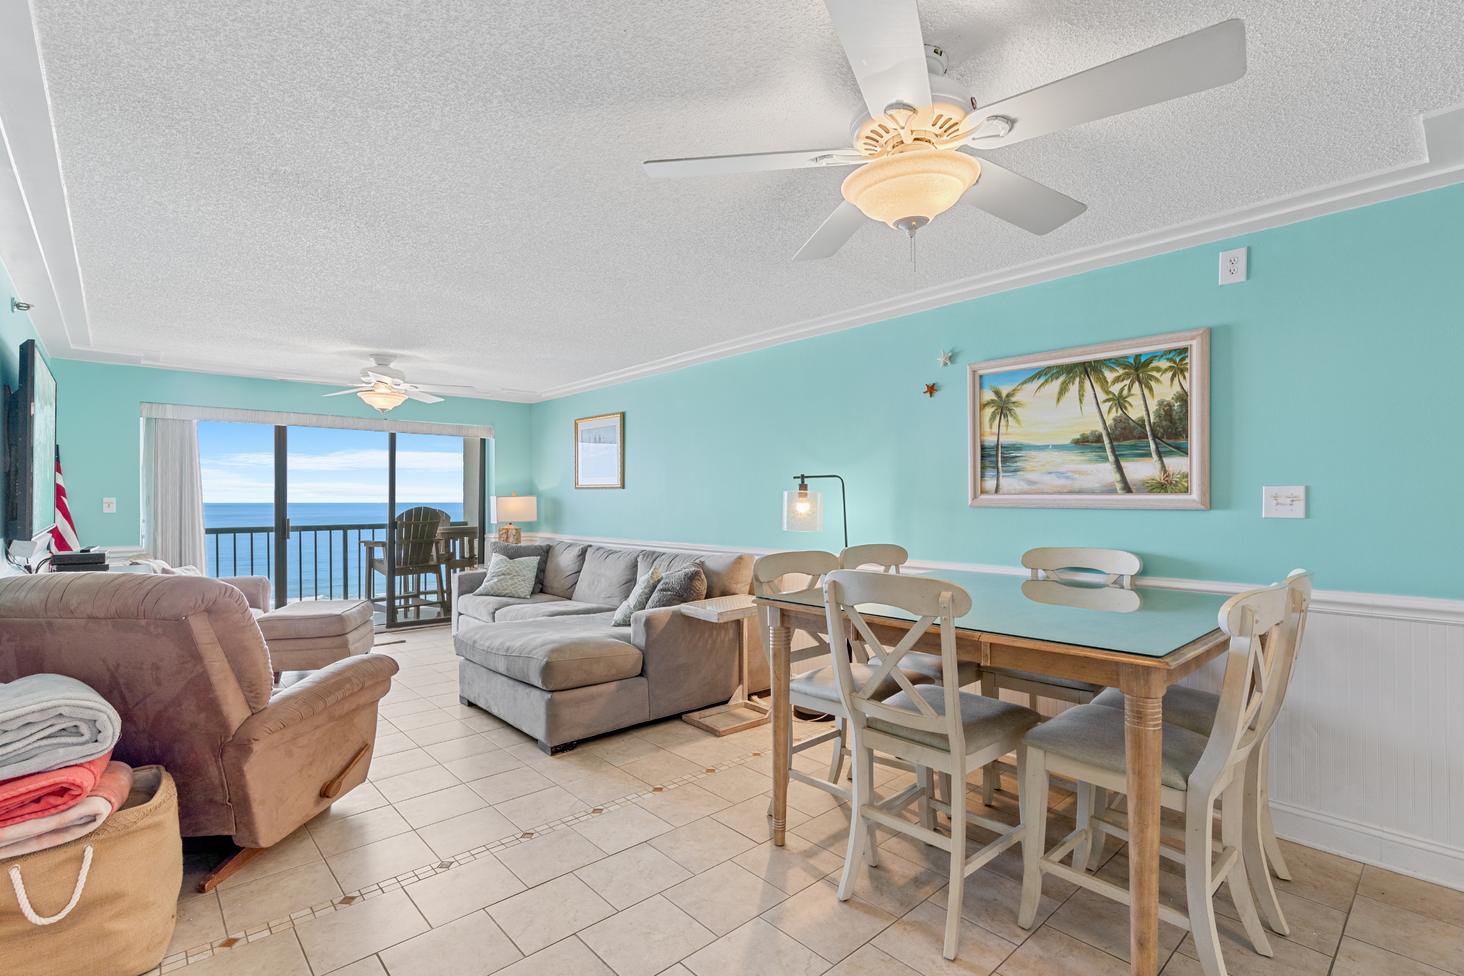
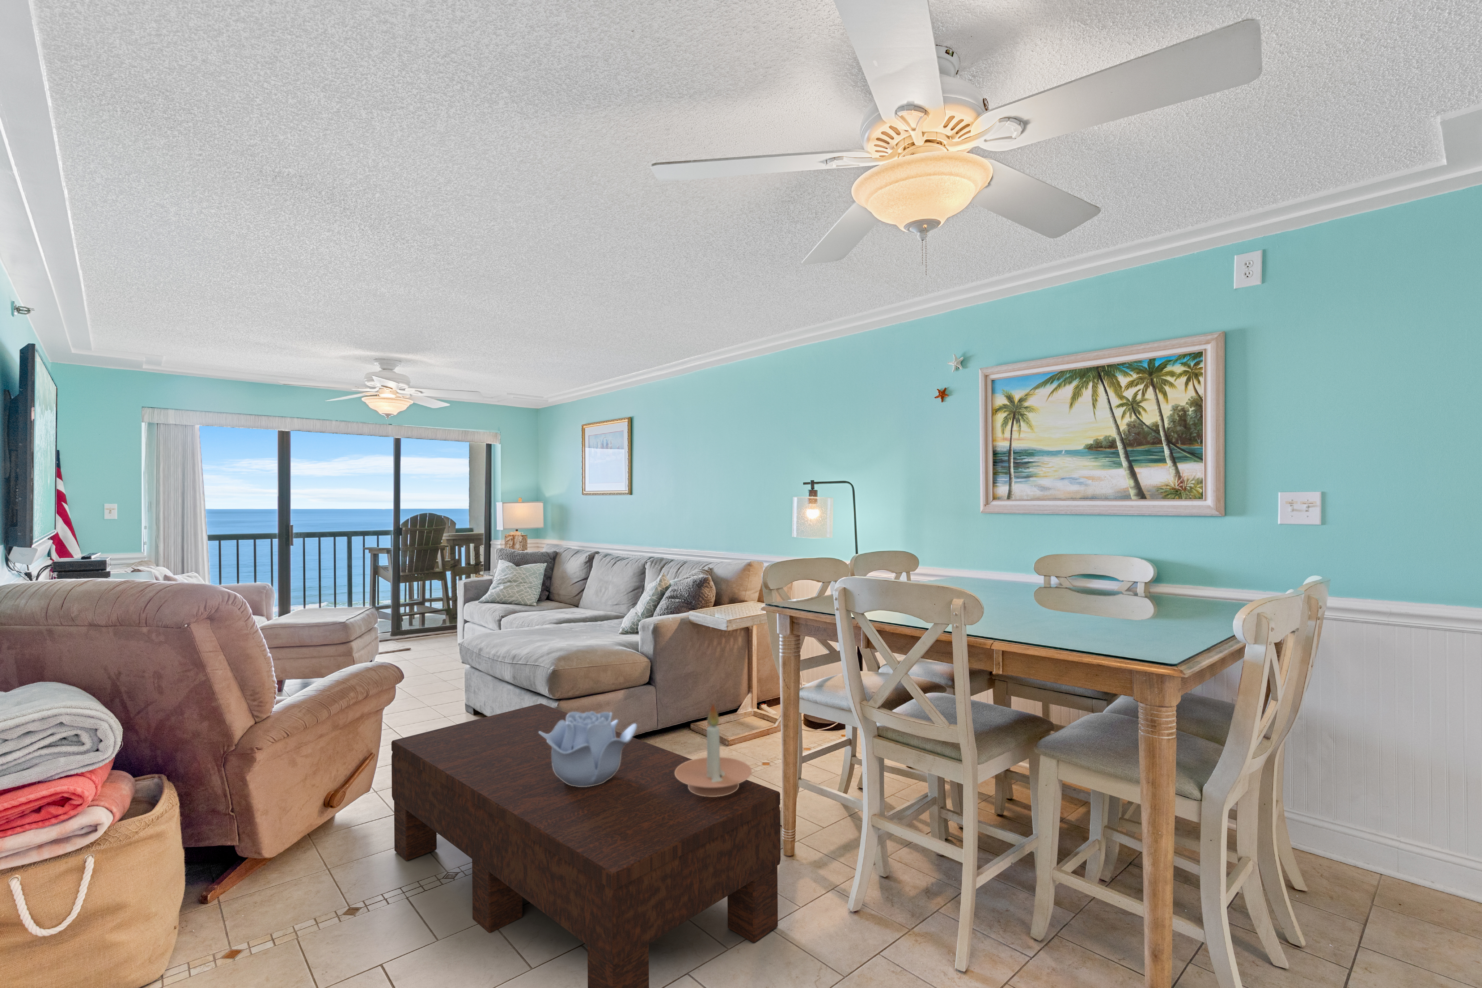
+ decorative bowl [539,711,637,787]
+ candle holder [675,702,752,796]
+ coffee table [391,702,781,988]
